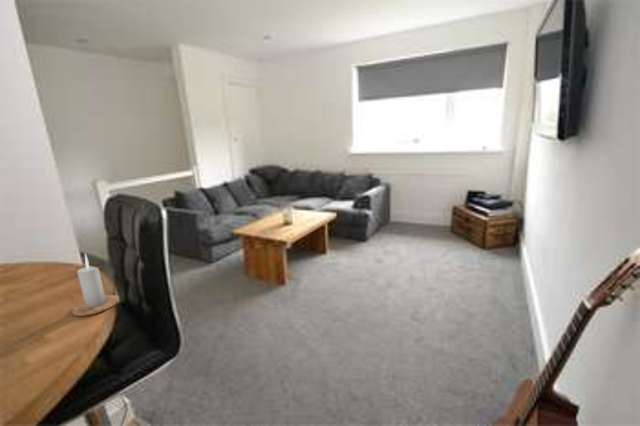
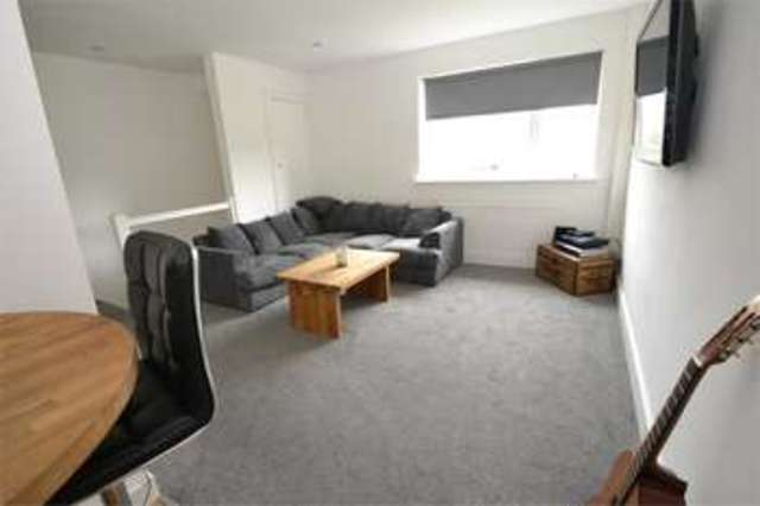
- candle [71,252,120,317]
